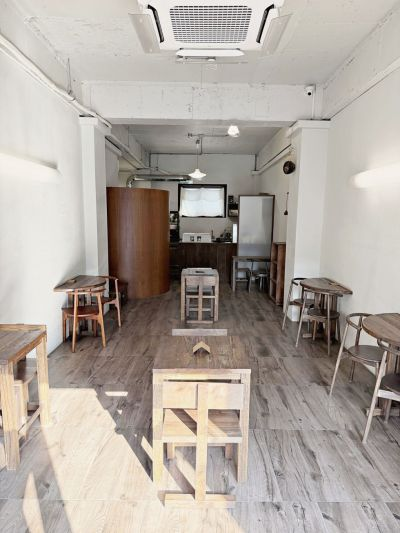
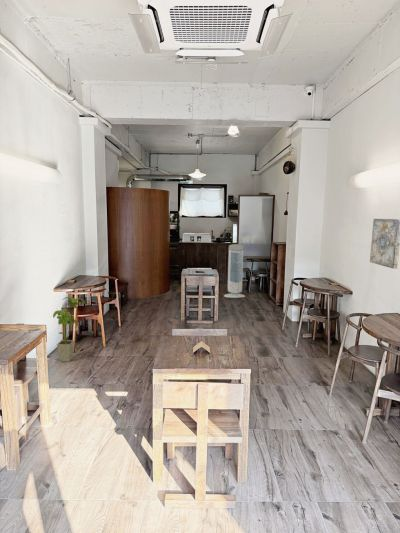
+ wall art [369,218,400,270]
+ air purifier [223,243,246,299]
+ house plant [52,296,87,363]
